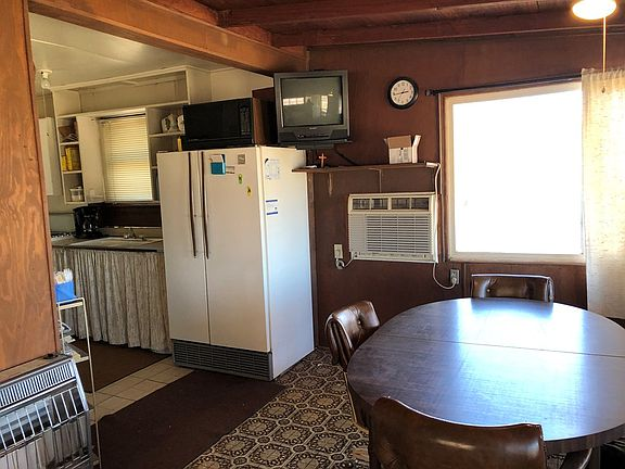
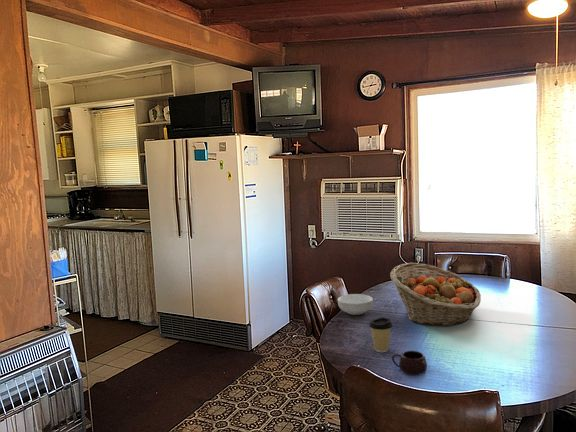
+ mug [391,350,428,376]
+ coffee cup [368,317,394,353]
+ cereal bowl [337,293,374,316]
+ fruit basket [389,262,482,327]
